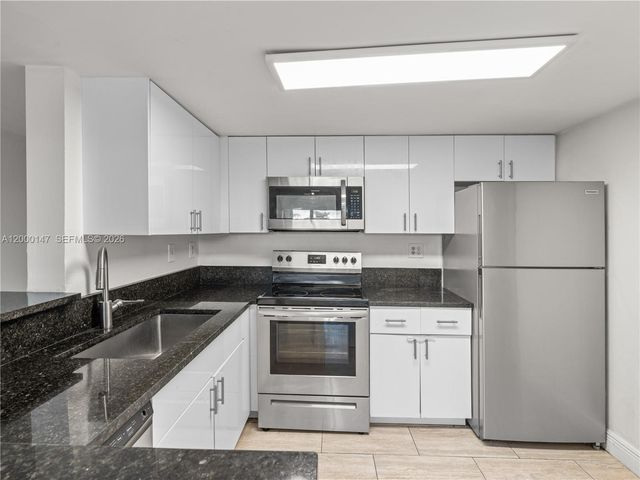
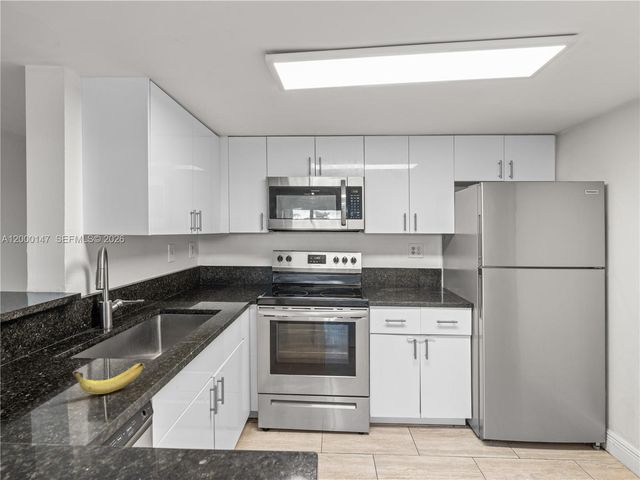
+ banana [72,362,145,395]
